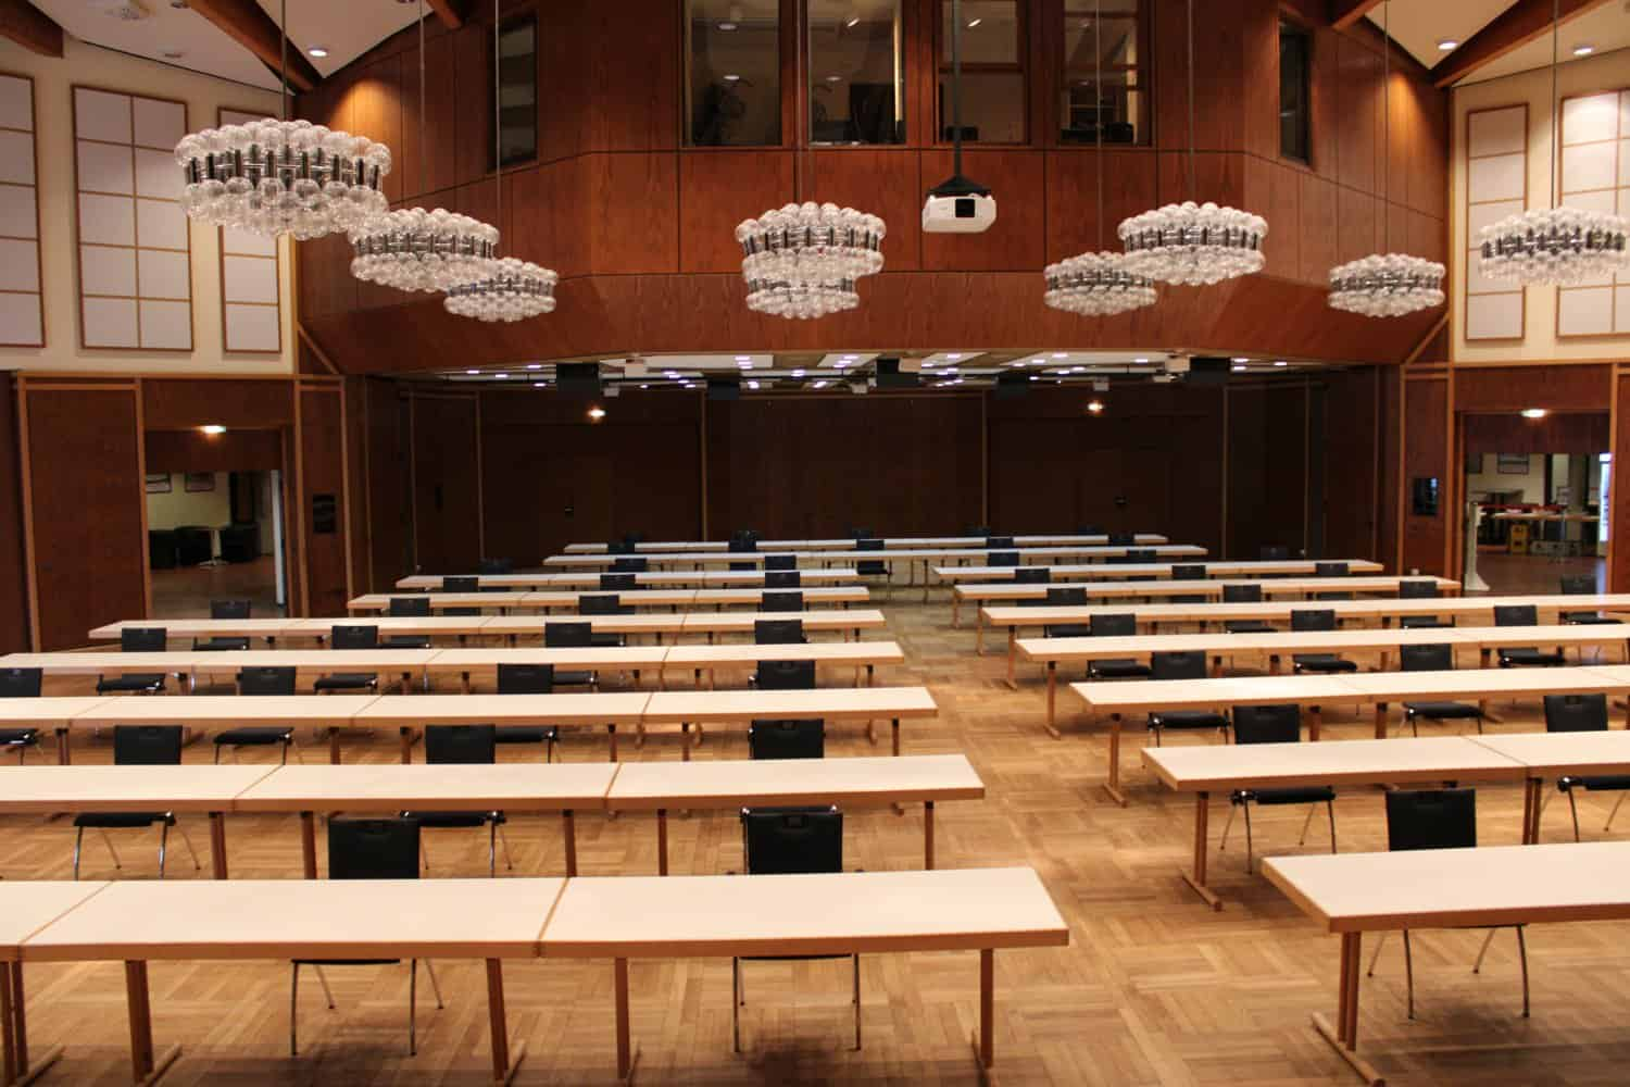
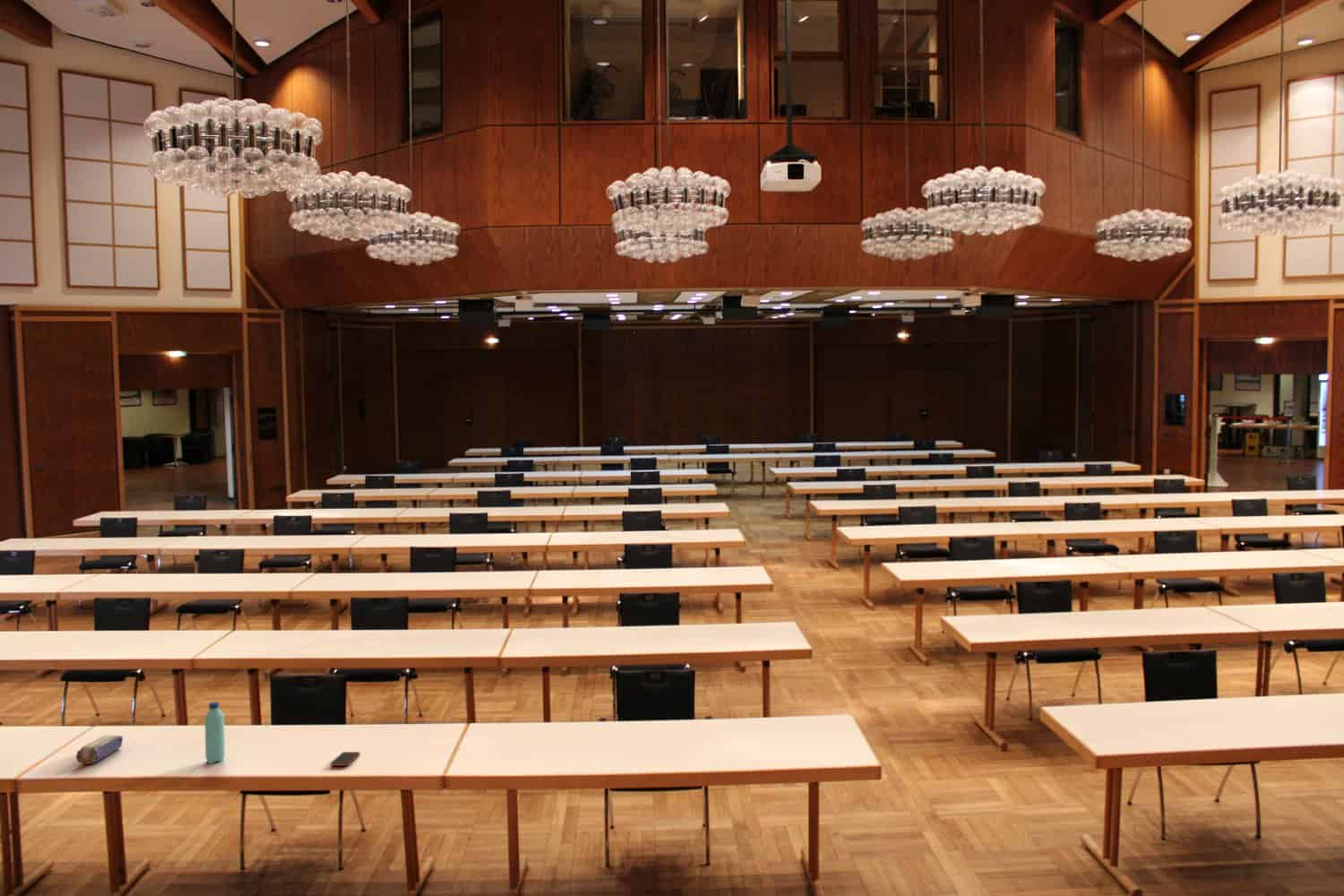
+ water bottle [203,701,226,764]
+ pencil case [75,734,124,765]
+ cell phone [330,751,361,767]
